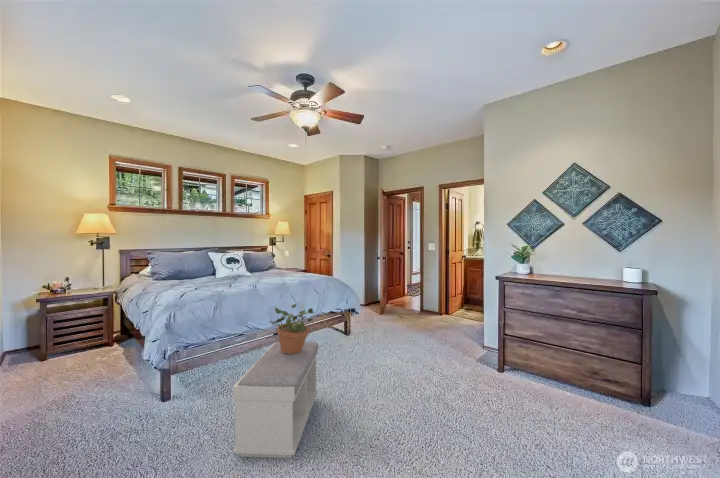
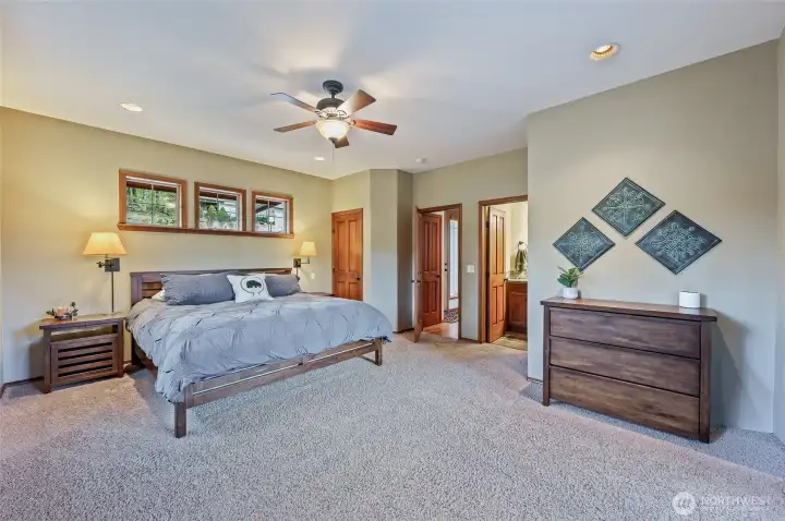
- bench [232,341,319,459]
- potted plant [267,303,315,354]
